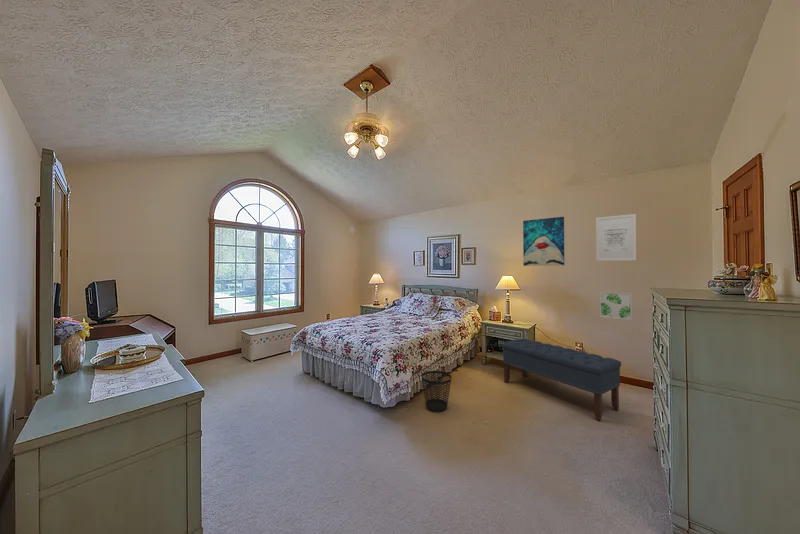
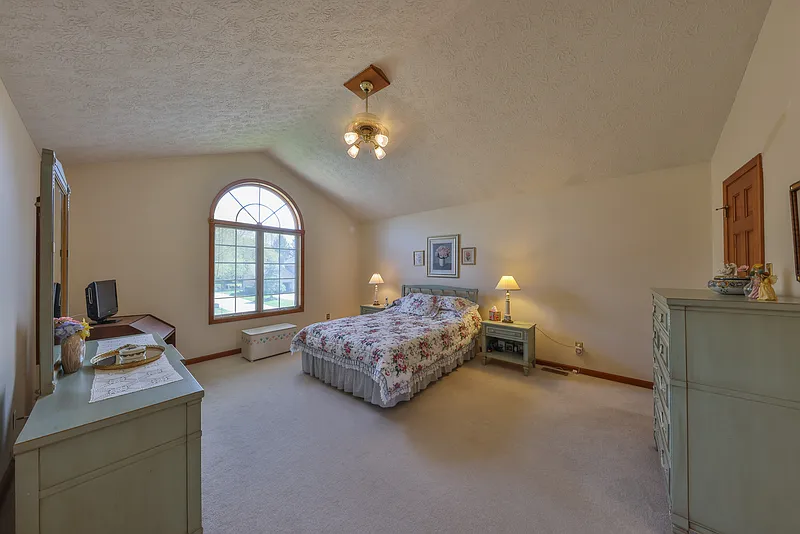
- wall art [599,291,633,321]
- bench [501,338,622,422]
- wall art [522,216,565,267]
- wall art [595,213,637,262]
- wastebasket [420,370,453,413]
